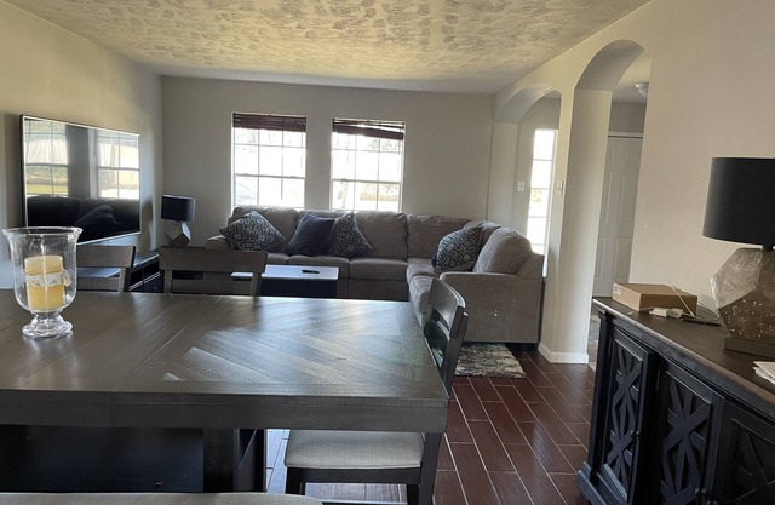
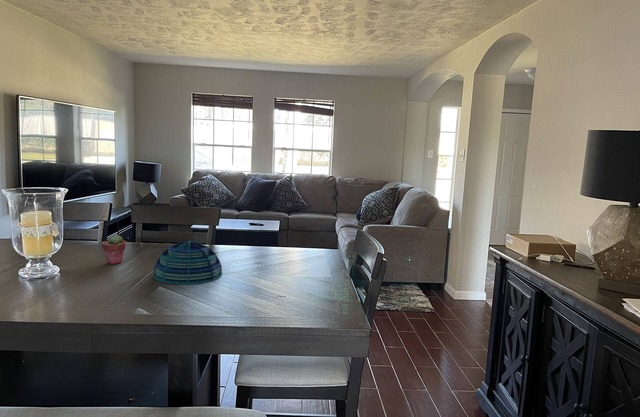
+ potted succulent [101,233,127,265]
+ decorative bowl [152,240,223,285]
